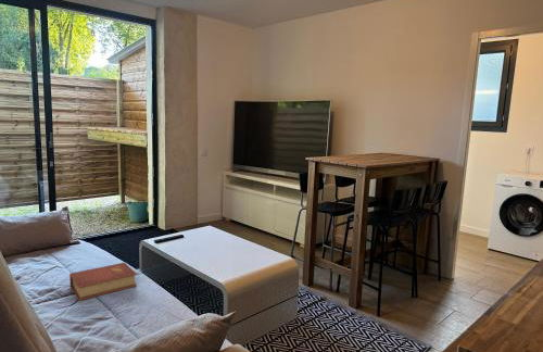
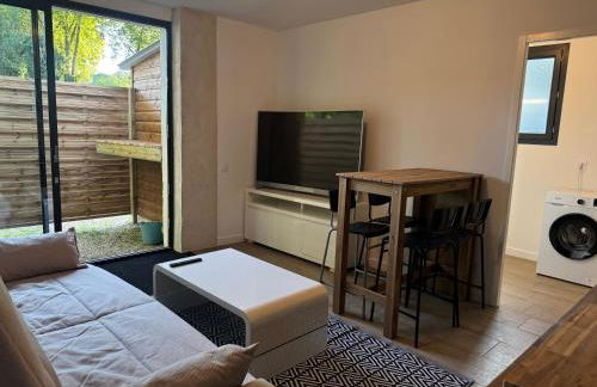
- book [68,262,138,301]
